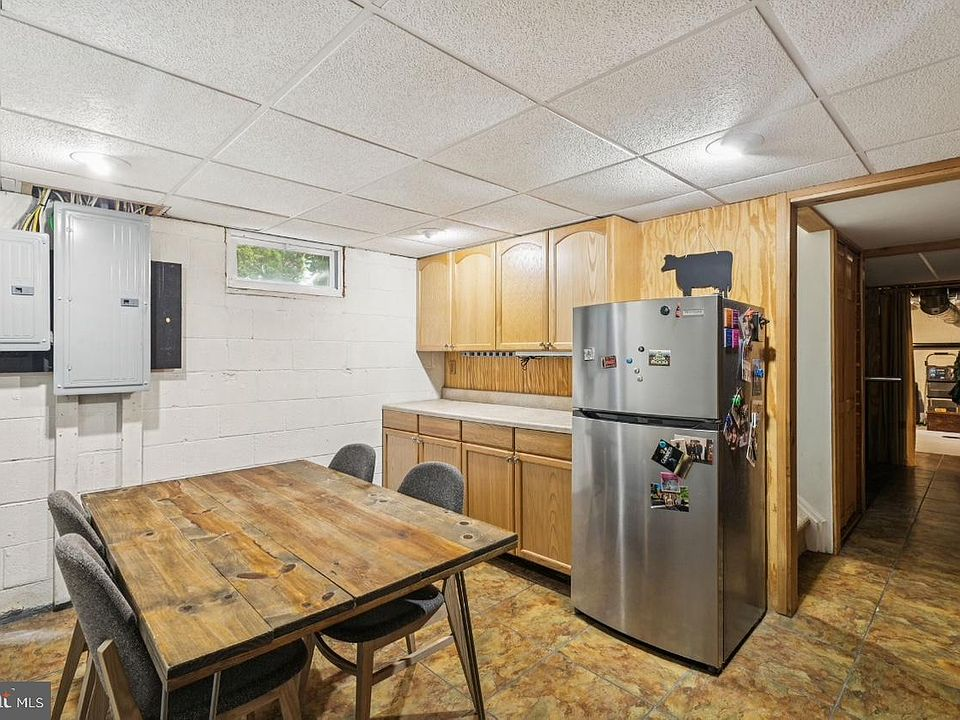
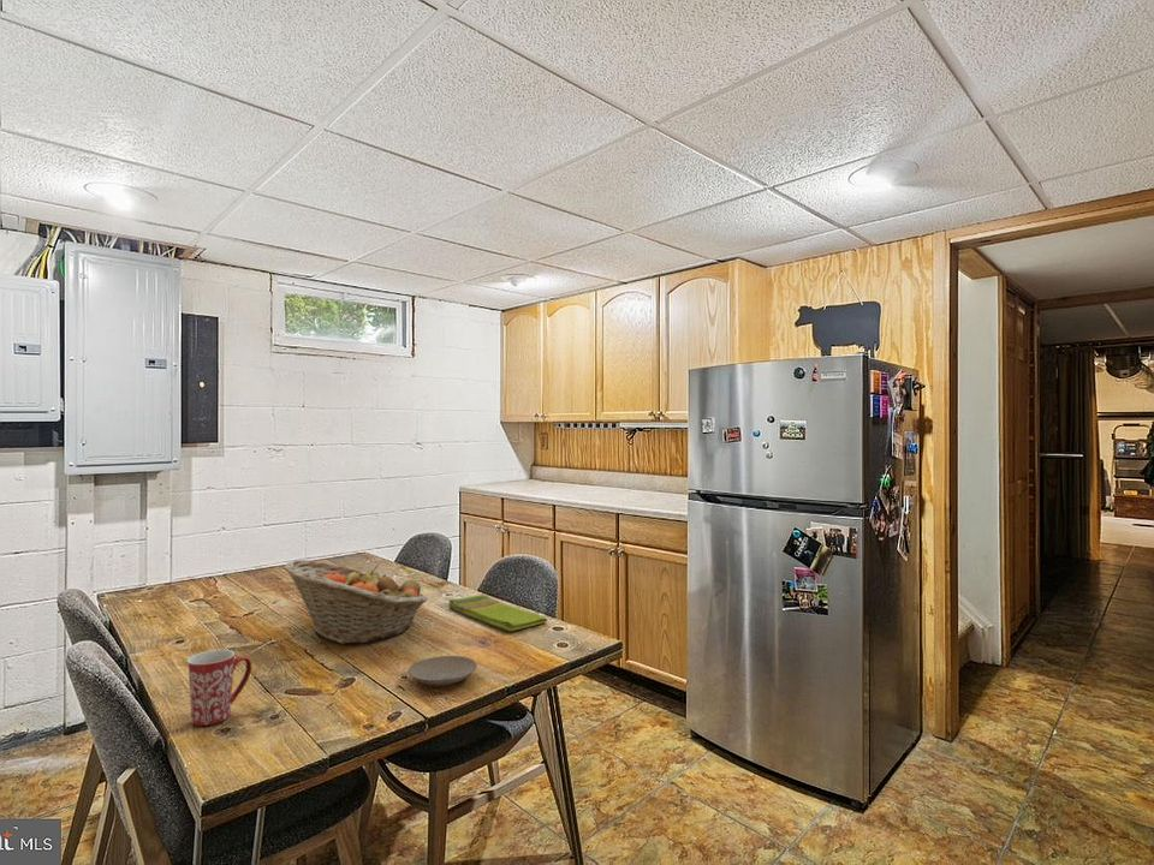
+ fruit basket [284,559,429,645]
+ mug [186,649,252,727]
+ plate [406,655,478,687]
+ dish towel [447,593,548,632]
